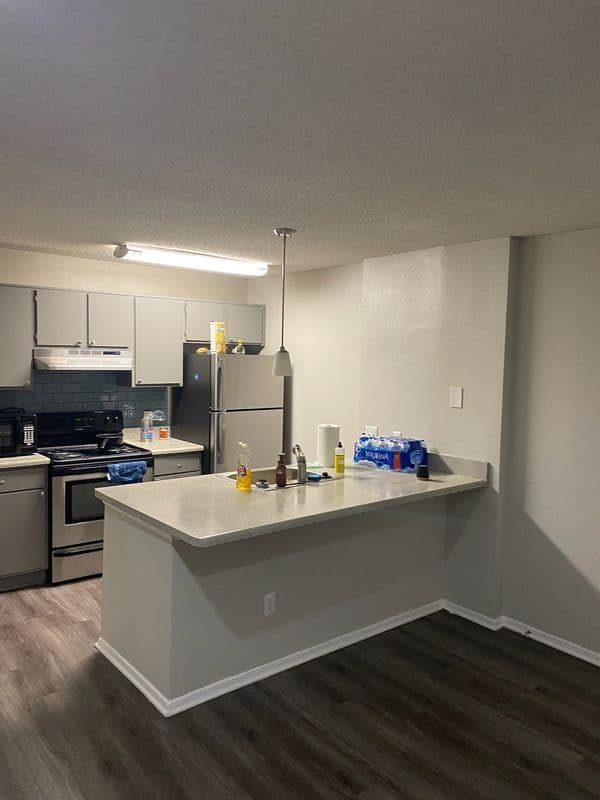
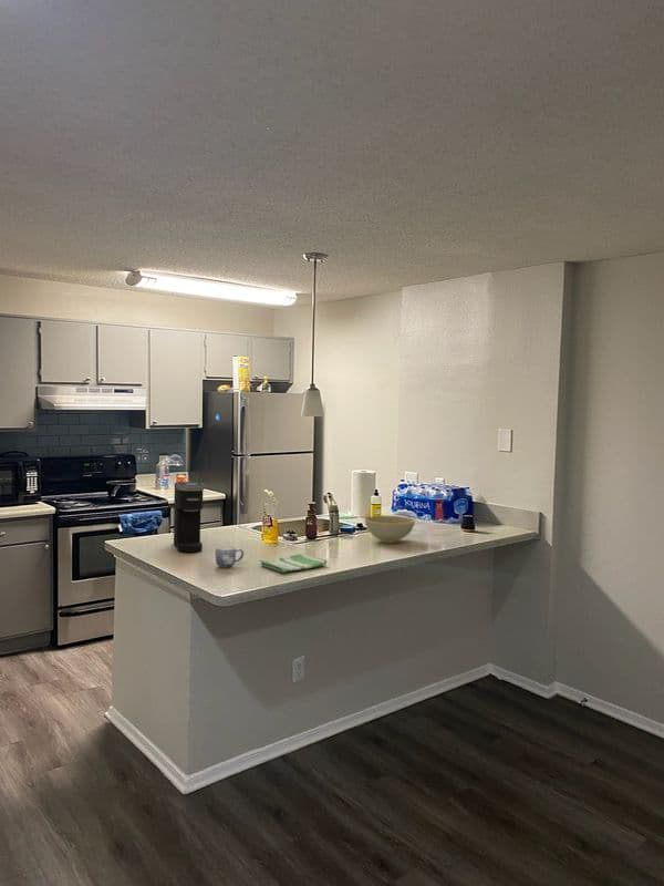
+ coffee maker [173,481,206,554]
+ dish towel [259,553,329,574]
+ mug [215,545,245,569]
+ bowl [363,515,416,544]
